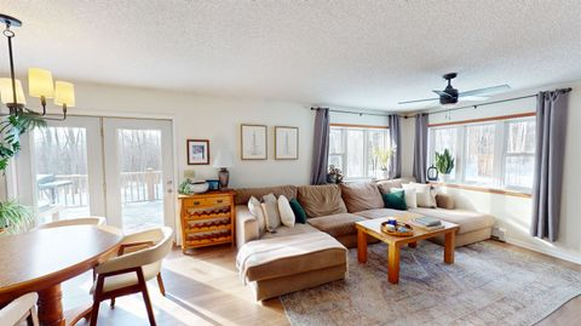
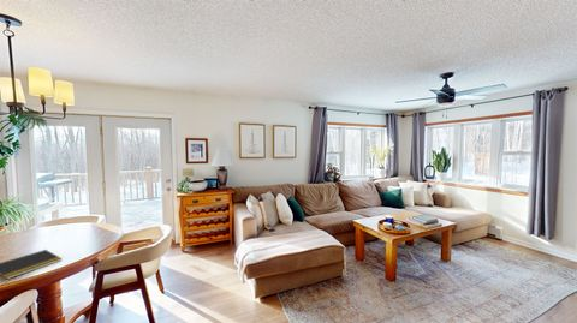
+ notepad [0,249,63,281]
